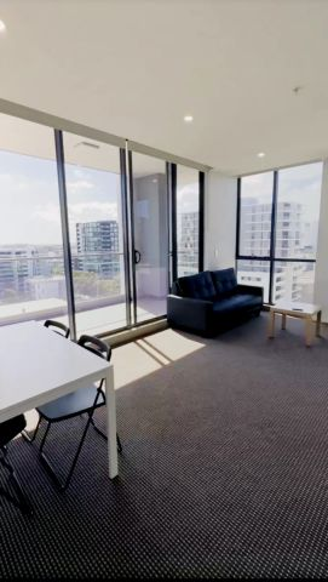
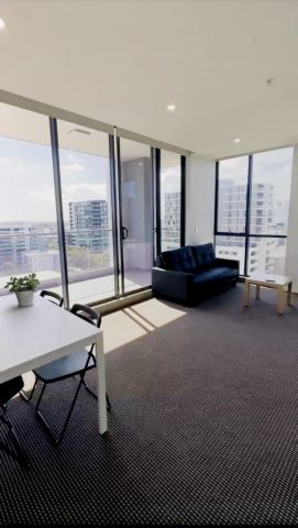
+ potted plant [3,272,42,308]
